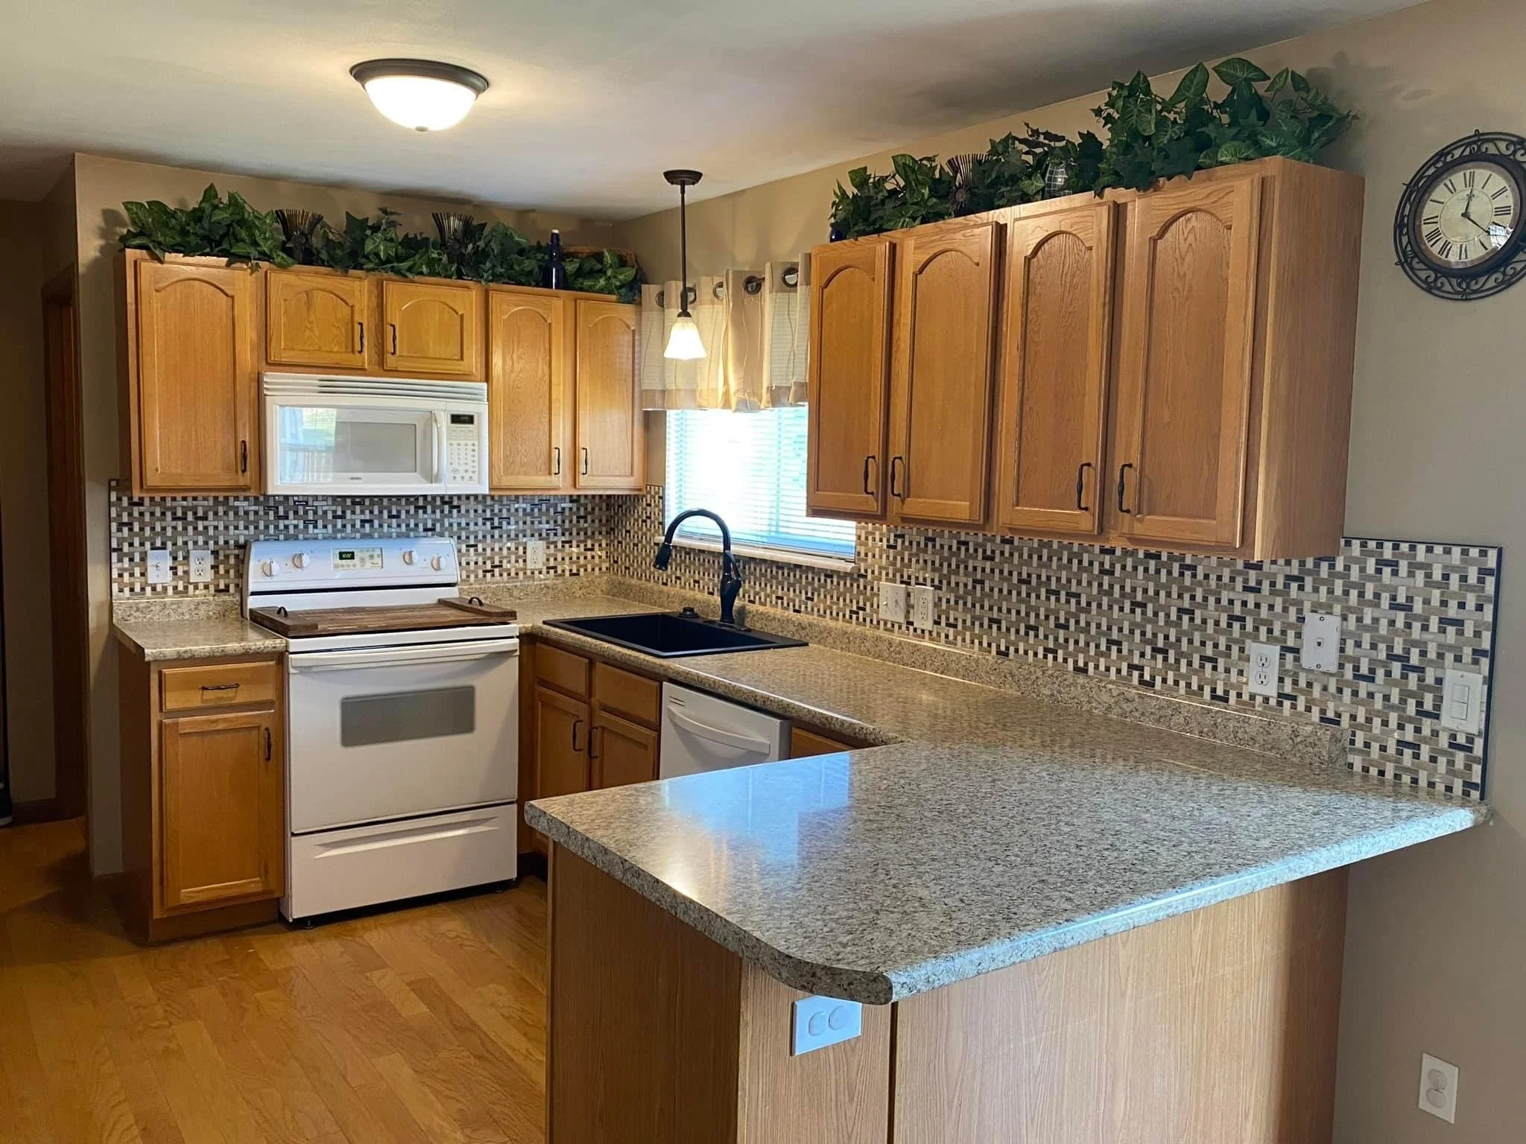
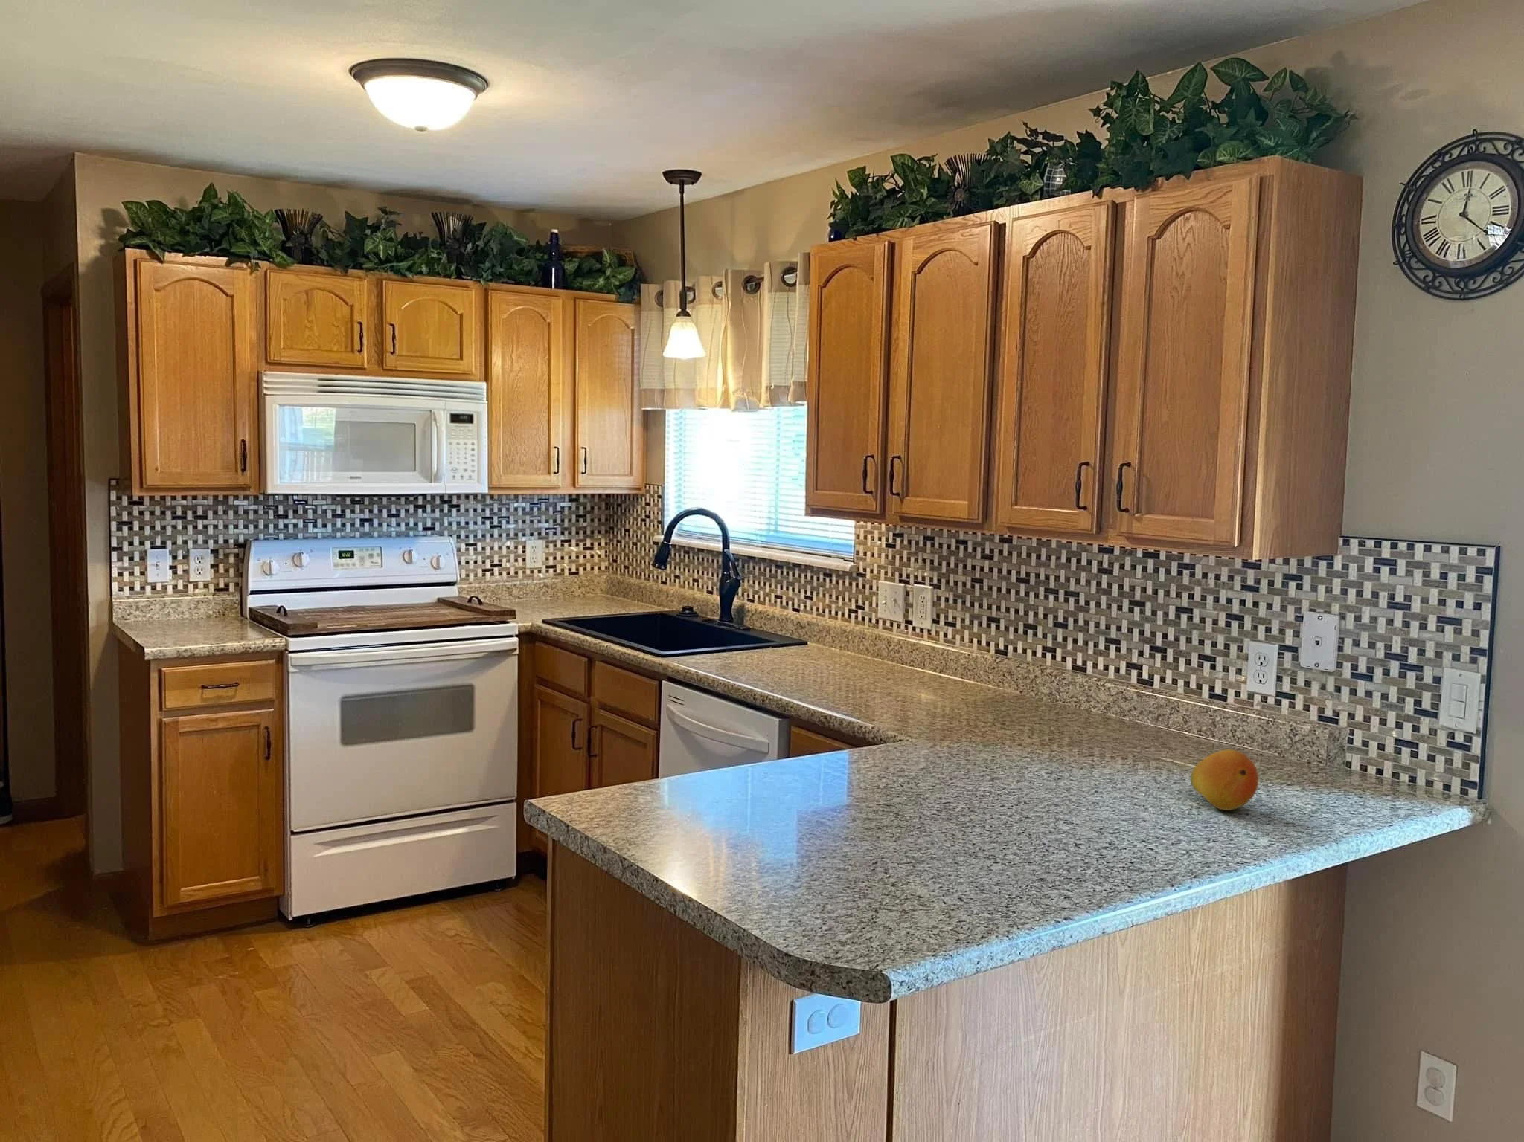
+ fruit [1190,749,1259,811]
